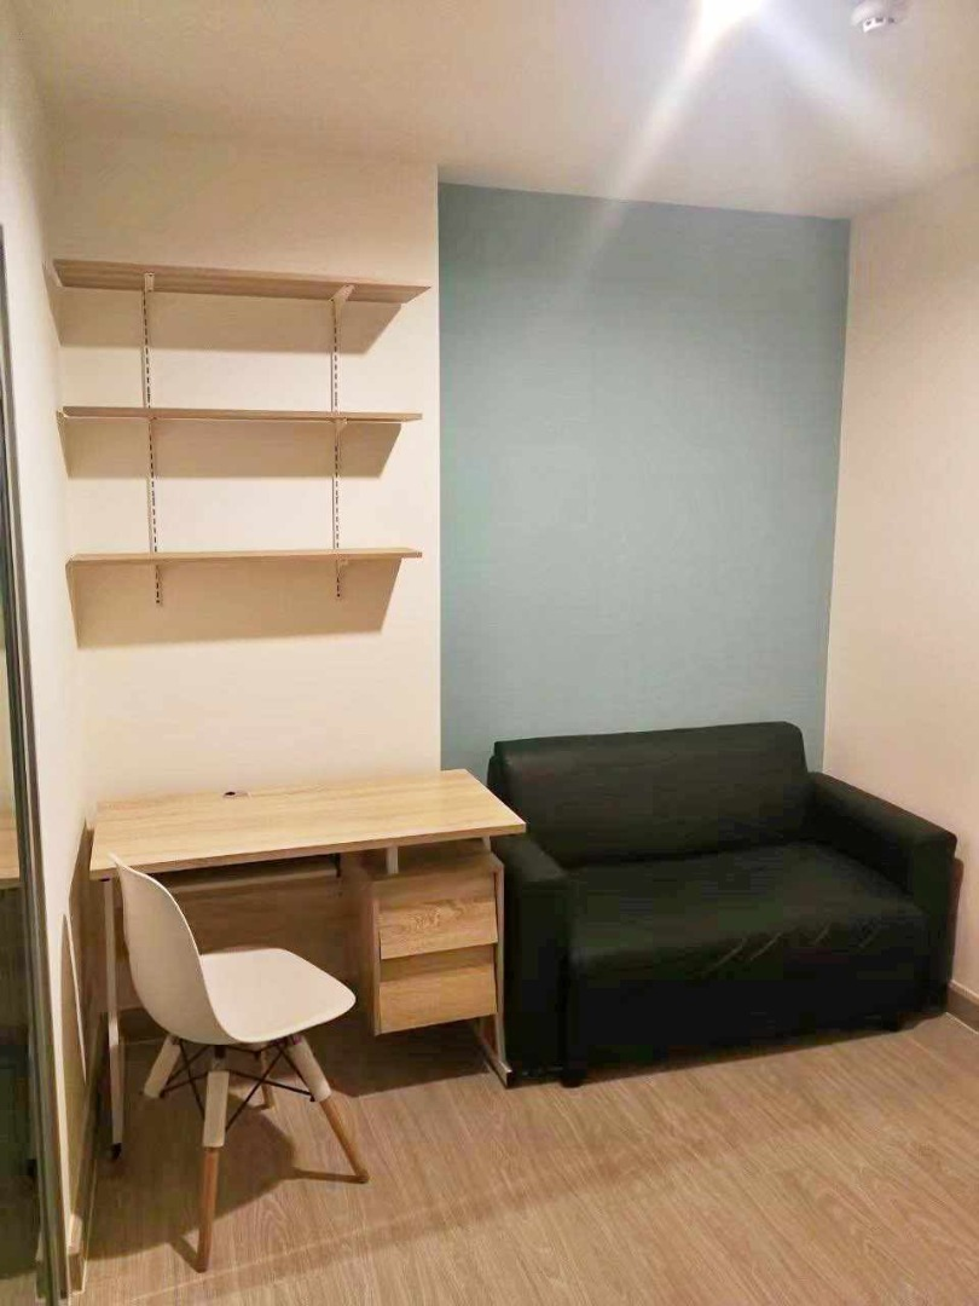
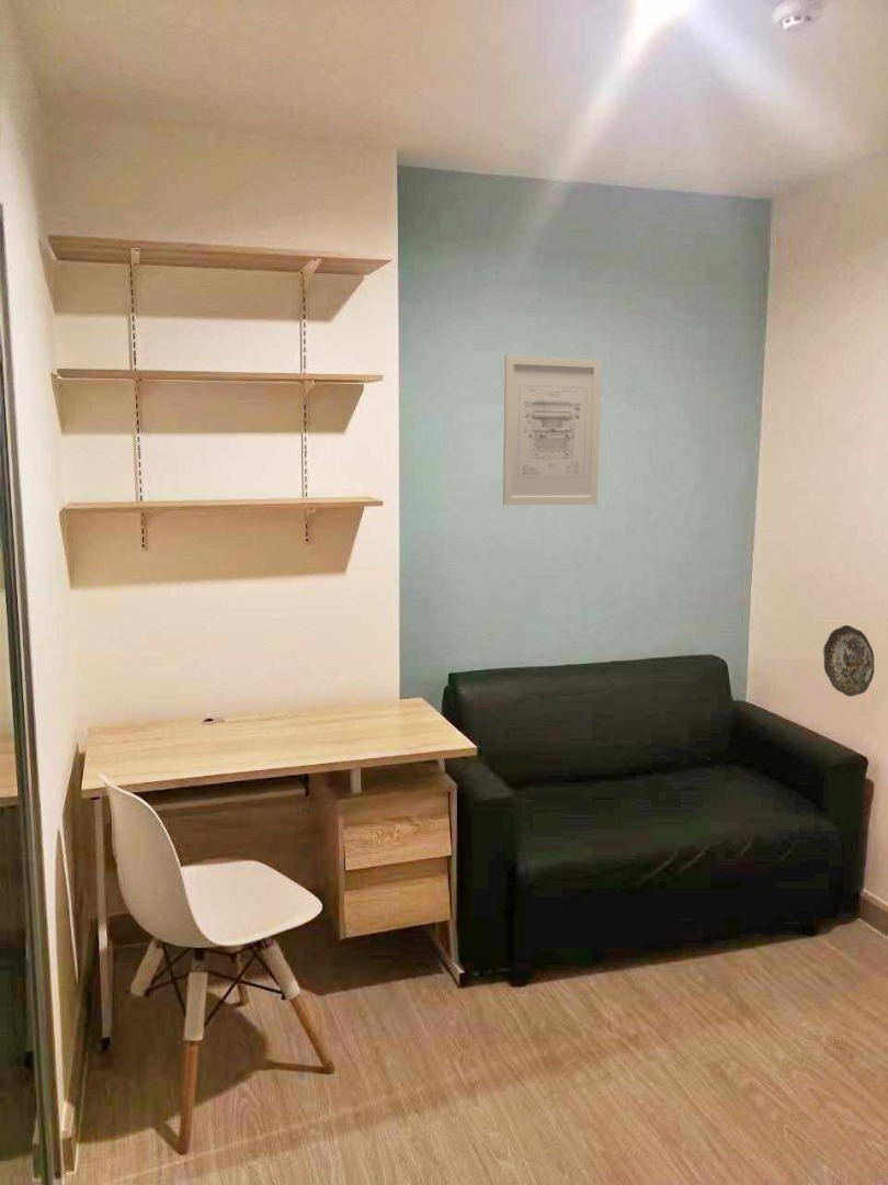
+ decorative plate [822,624,875,698]
+ wall art [502,354,603,506]
